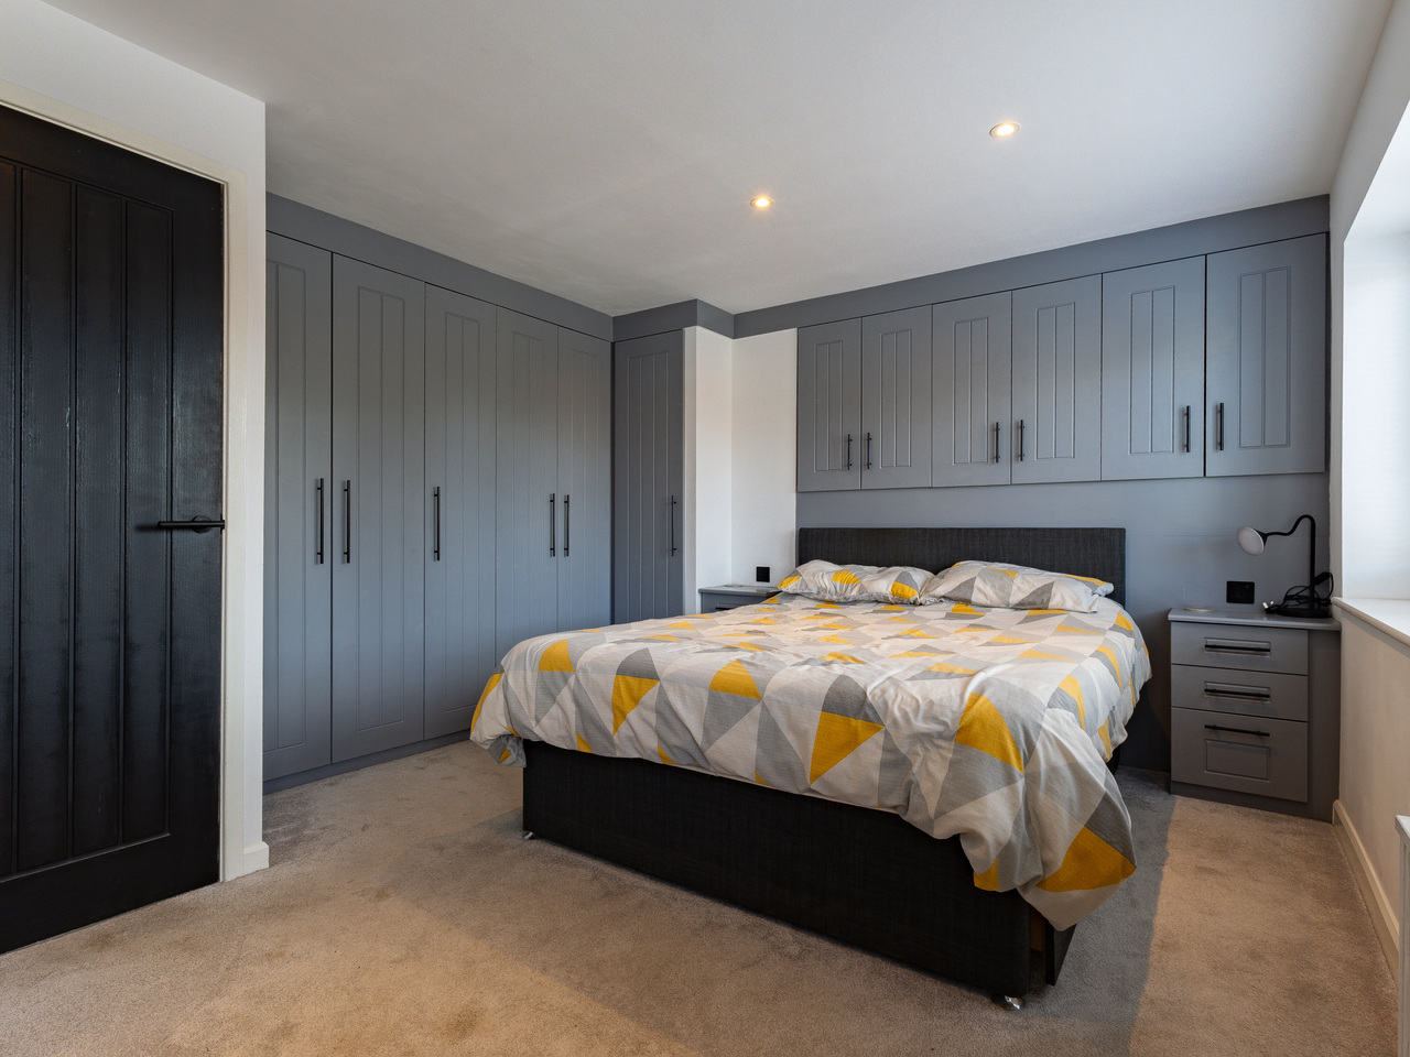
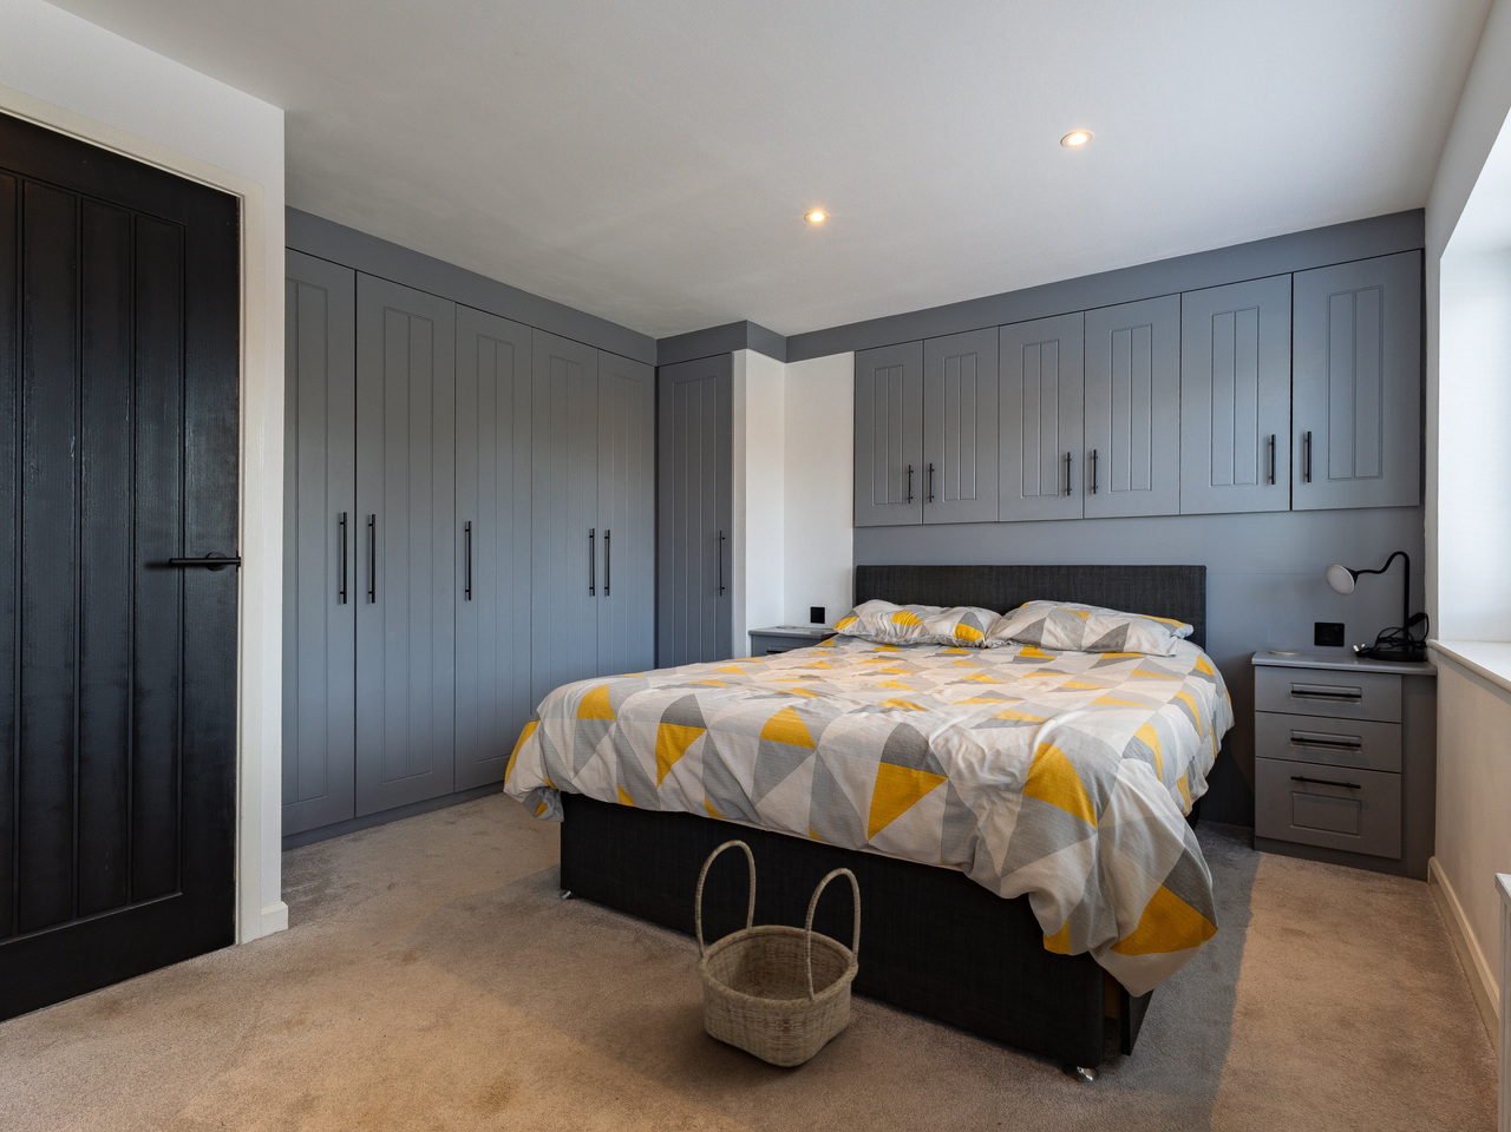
+ basket [694,839,861,1067]
